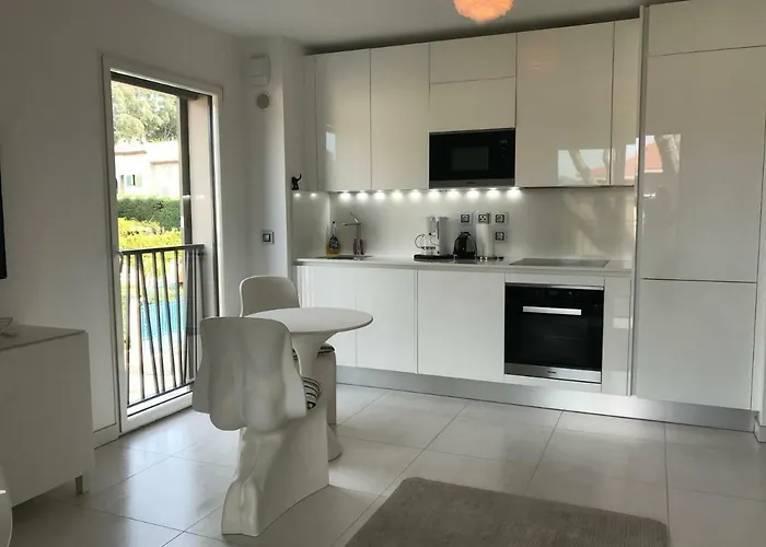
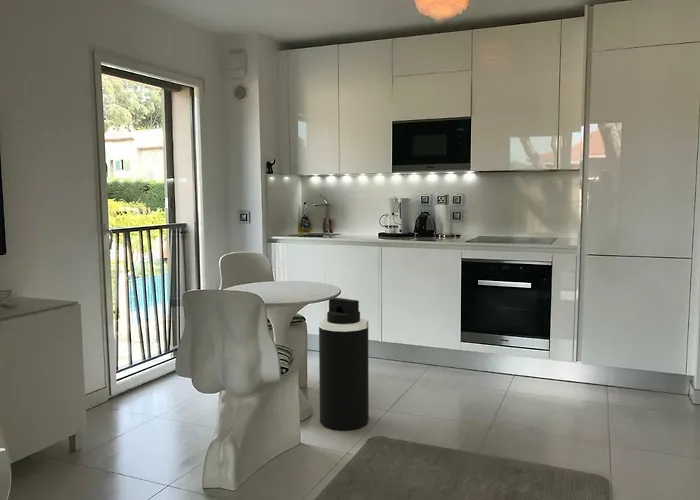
+ trash can [318,297,370,432]
